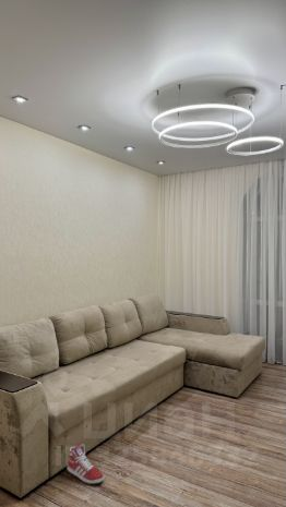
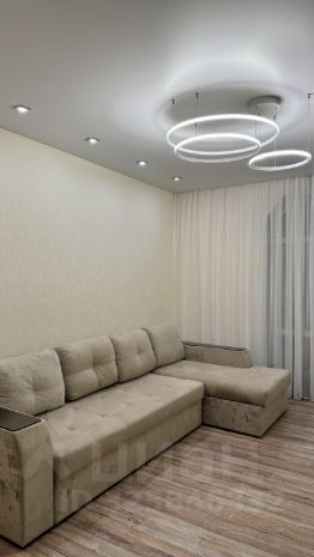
- sneaker [67,444,105,485]
